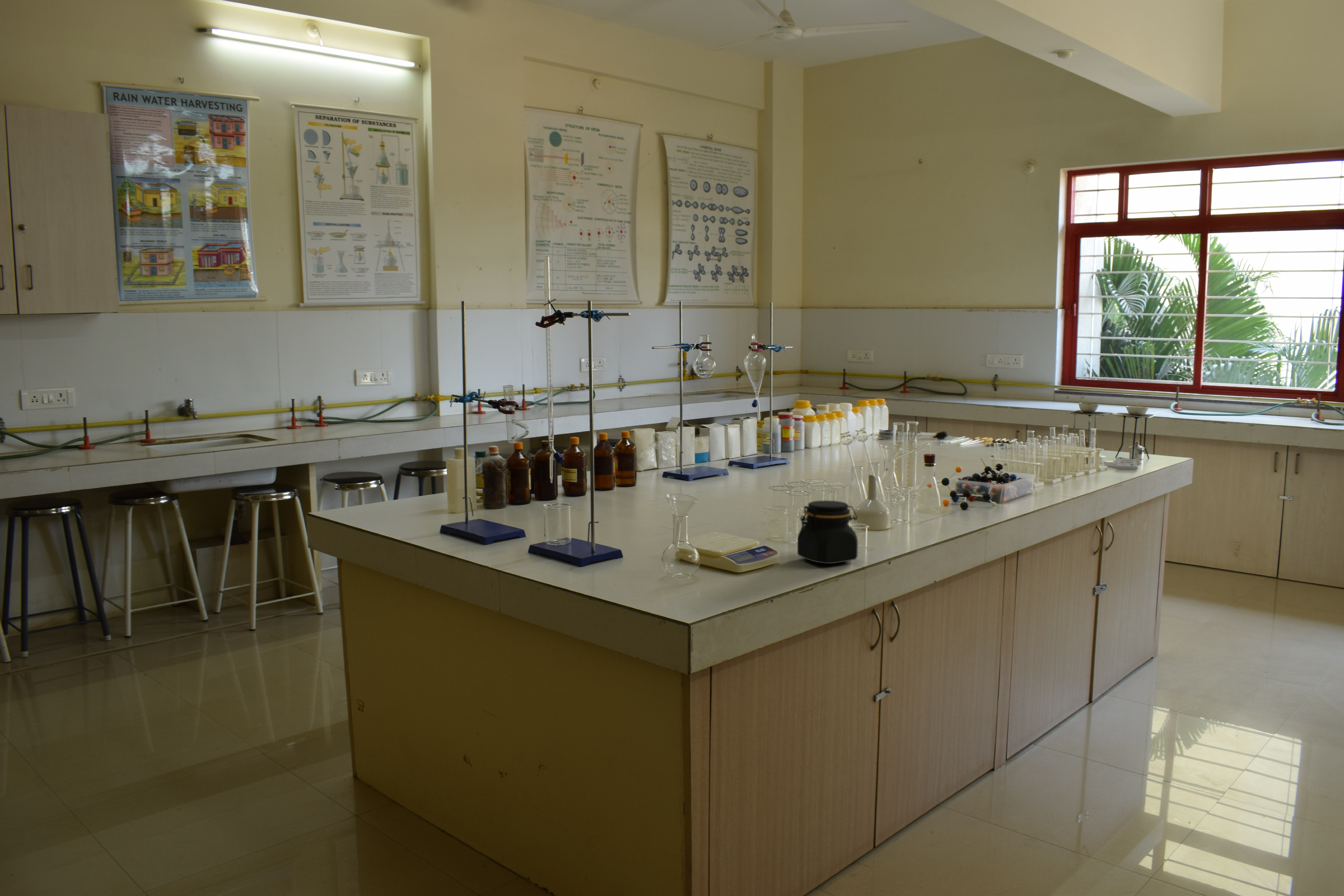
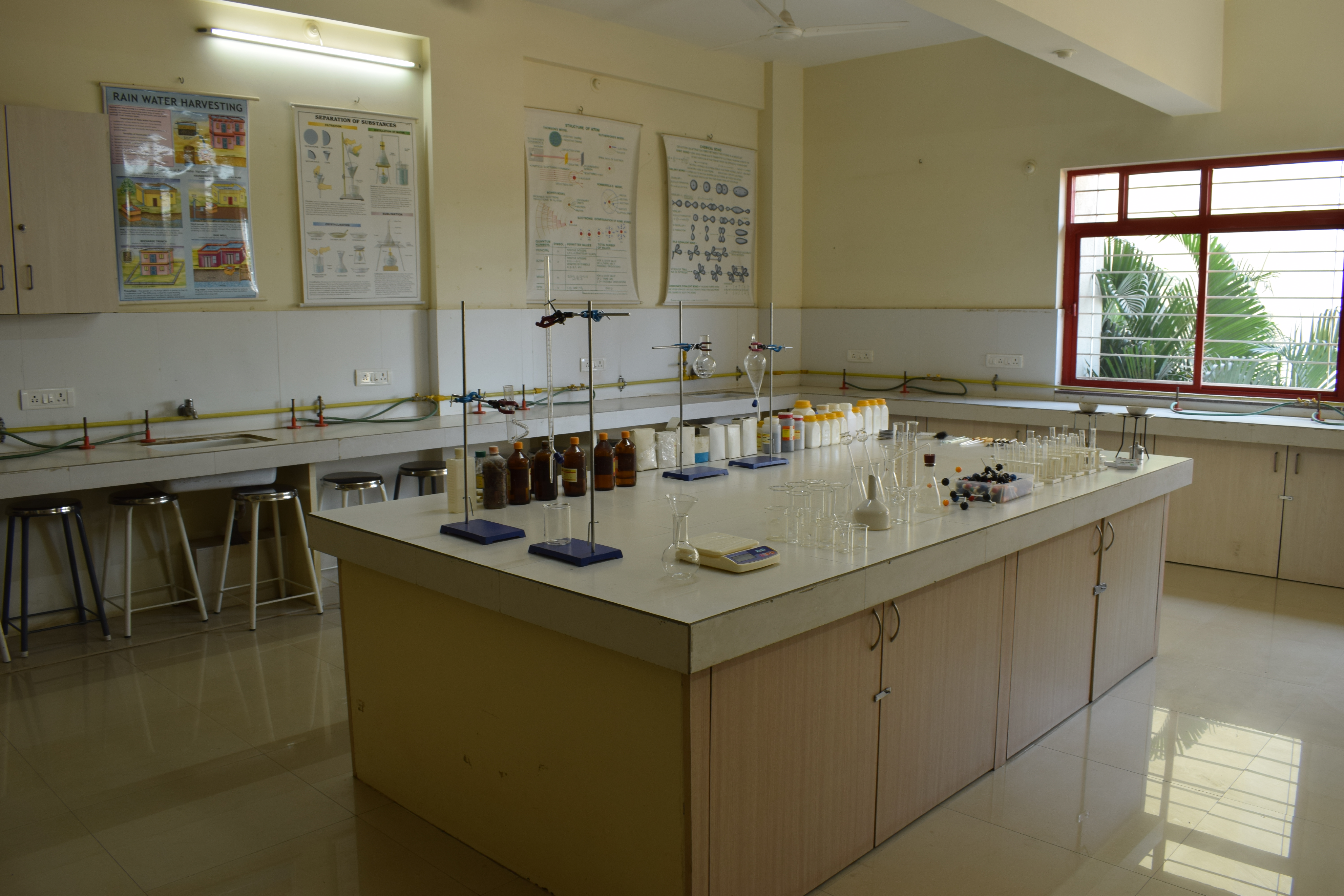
- jar [797,500,858,564]
